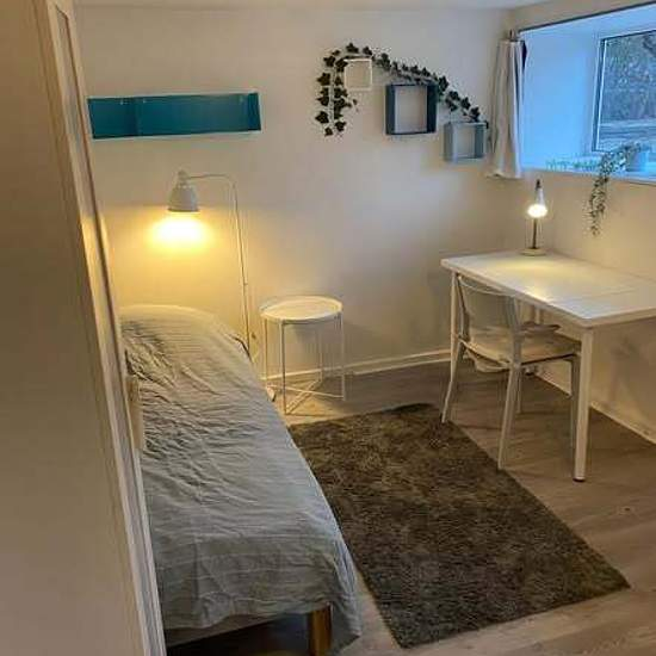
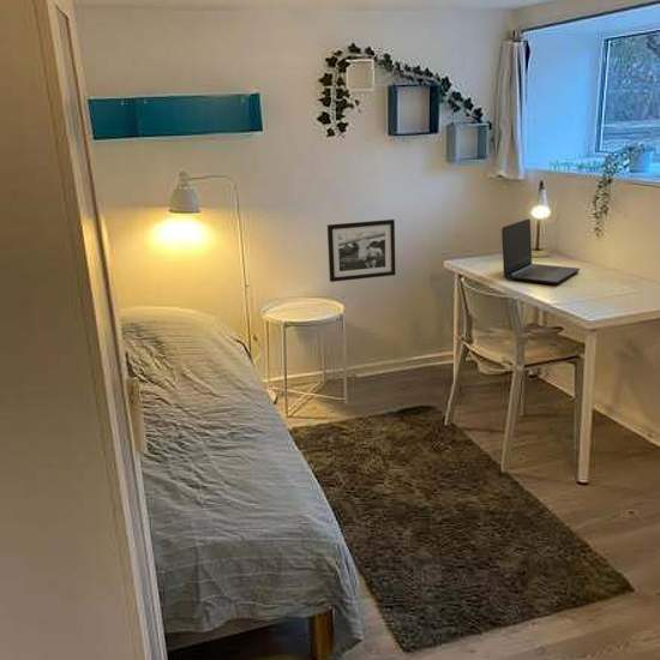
+ picture frame [326,218,396,283]
+ laptop [500,217,581,286]
